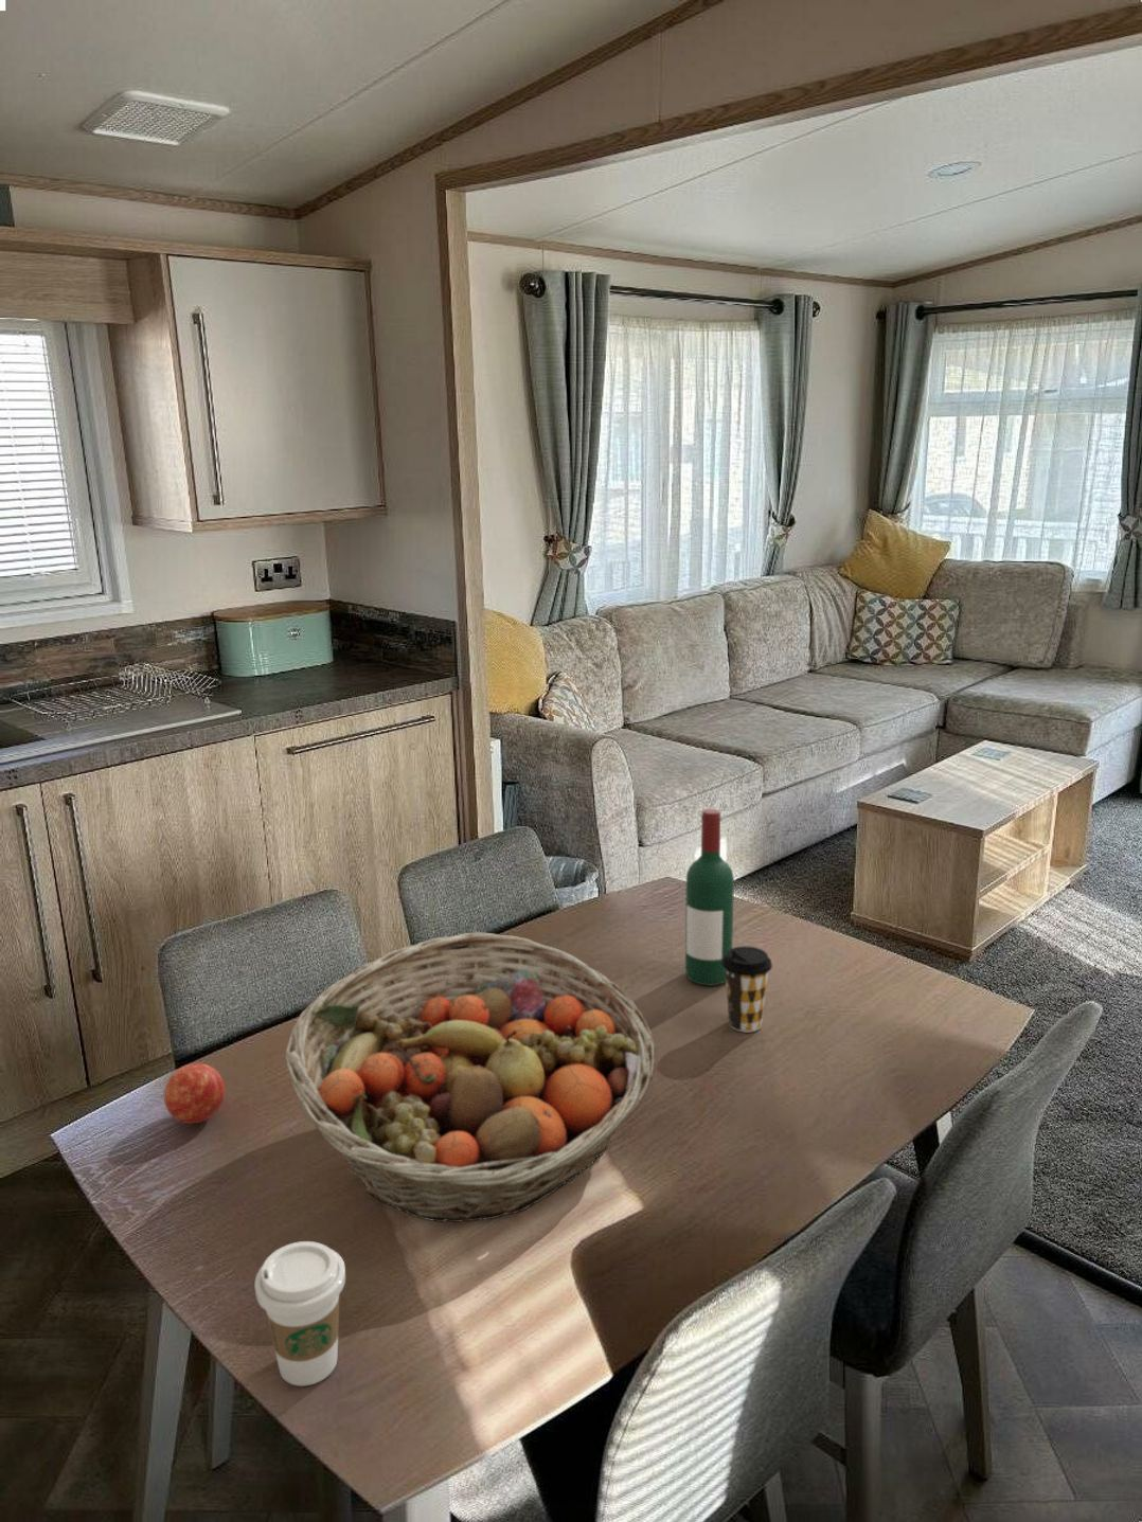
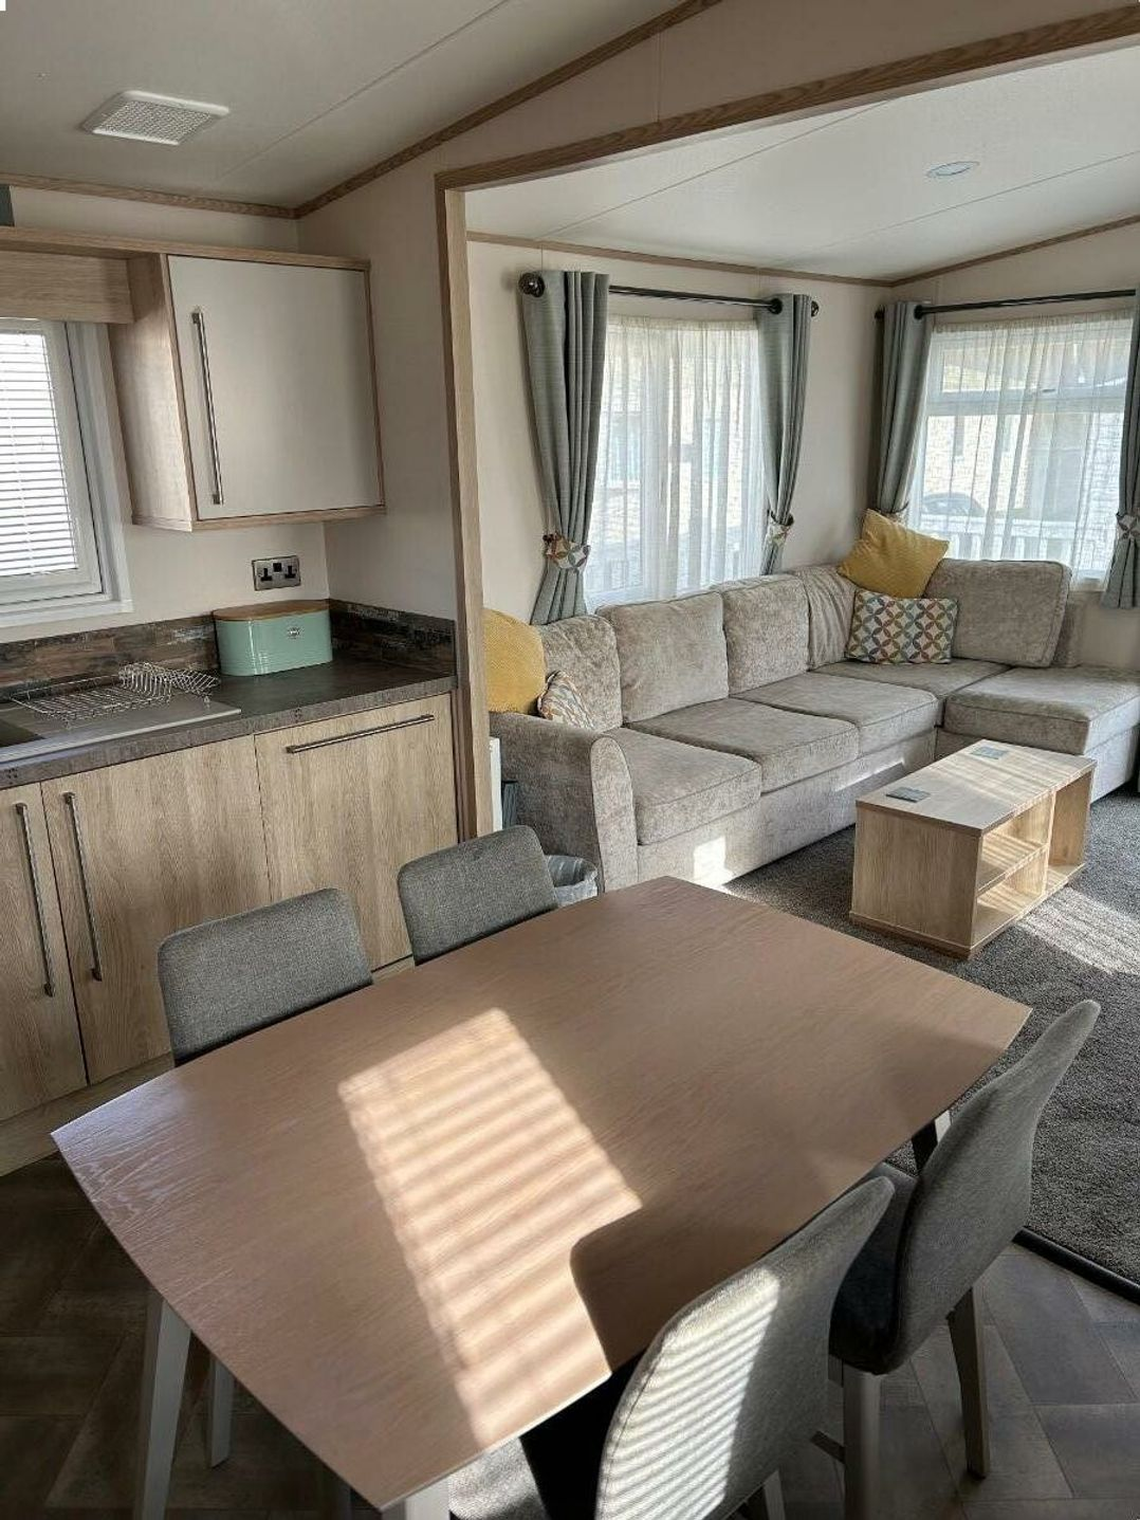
- coffee cup [722,945,774,1033]
- fruit basket [286,932,656,1223]
- coffee cup [253,1240,347,1388]
- apple [163,1063,226,1125]
- wine bottle [684,808,735,986]
